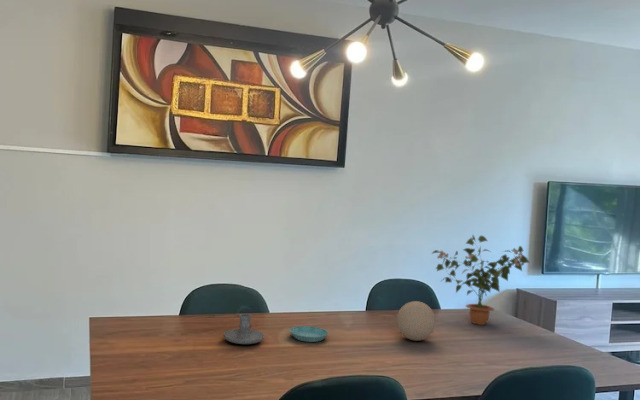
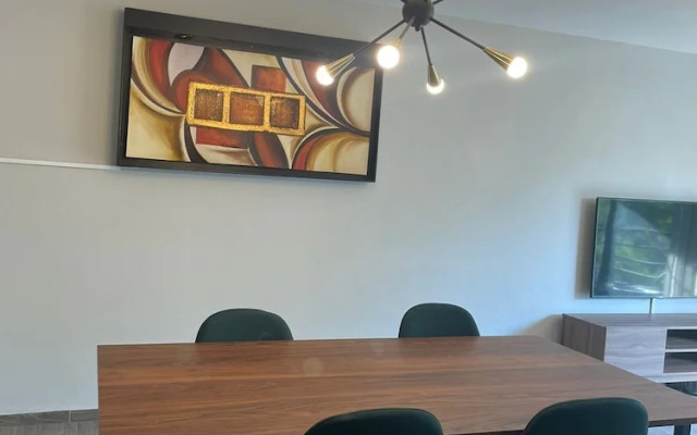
- decorative ball [396,300,437,342]
- saucer [289,325,329,343]
- potted plant [430,234,531,326]
- candle holder [223,313,265,345]
